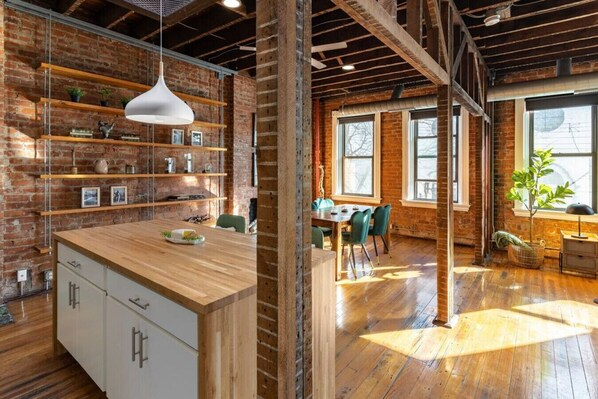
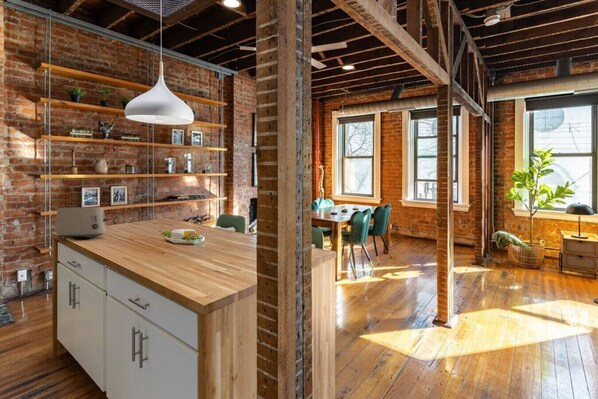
+ toaster [54,206,109,240]
